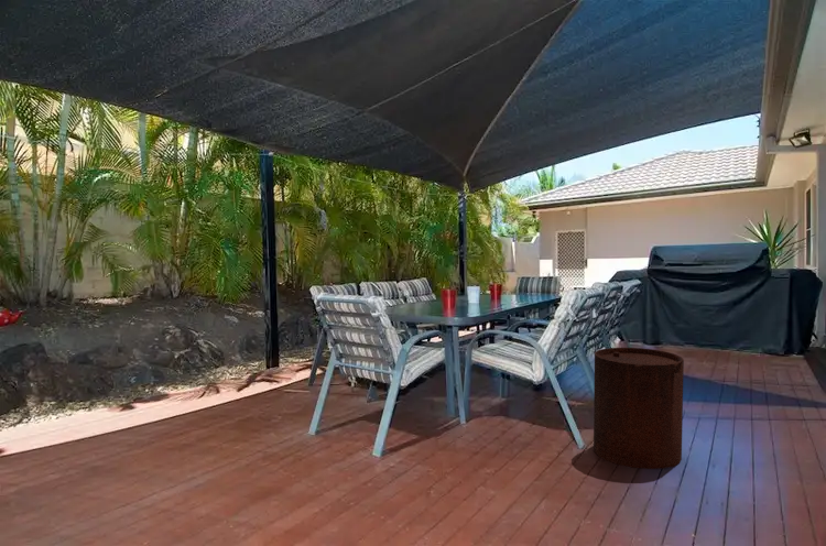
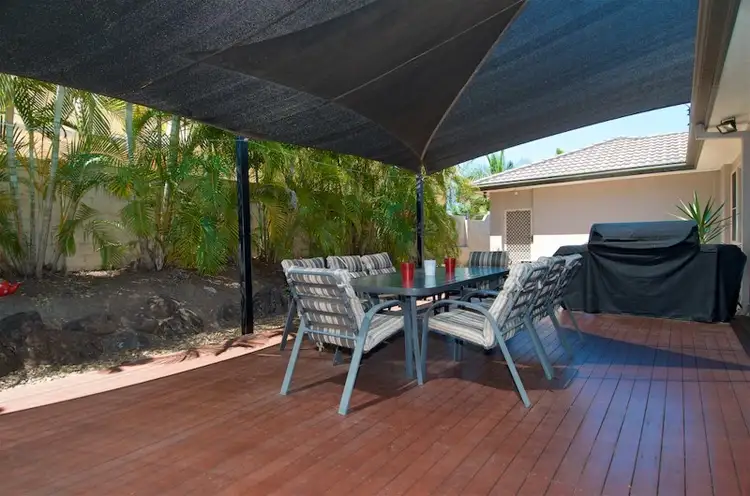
- trash can [593,347,685,470]
